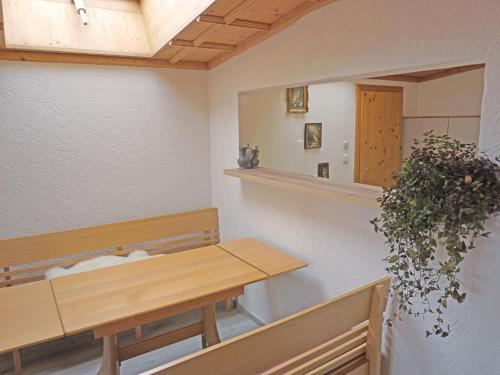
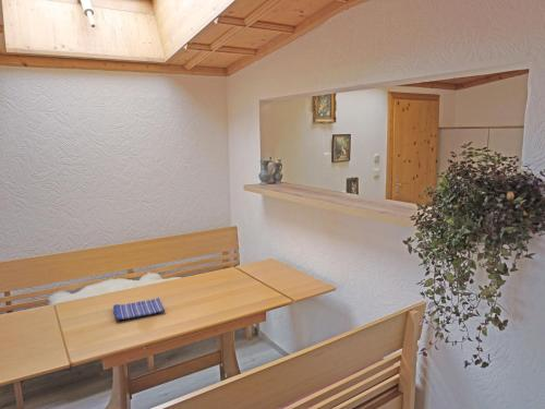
+ dish towel [112,297,166,322]
